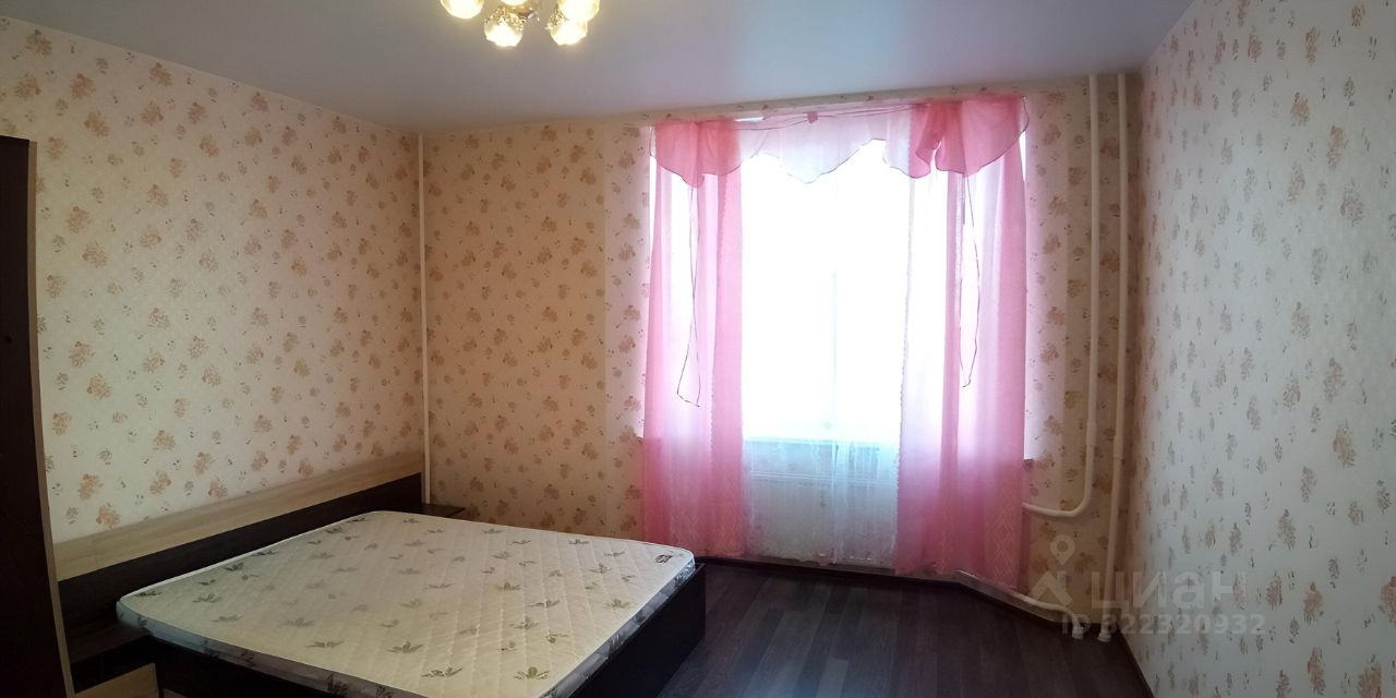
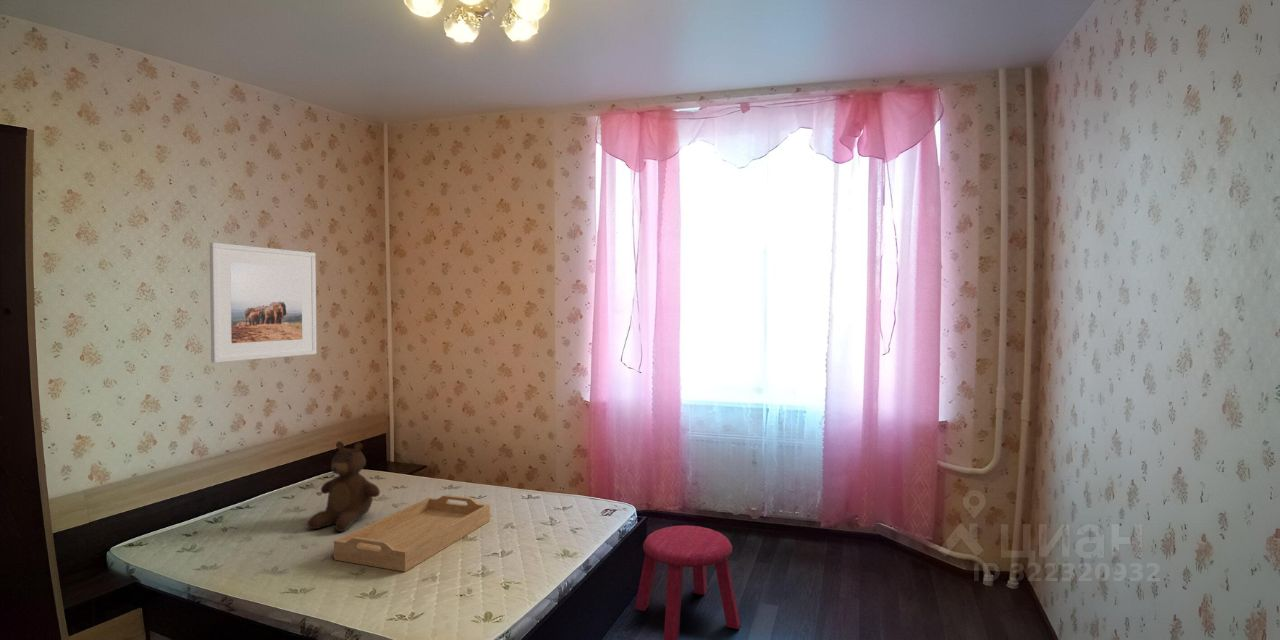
+ serving tray [333,494,491,573]
+ teddy bear [307,440,381,533]
+ stool [634,525,742,640]
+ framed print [208,242,318,364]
